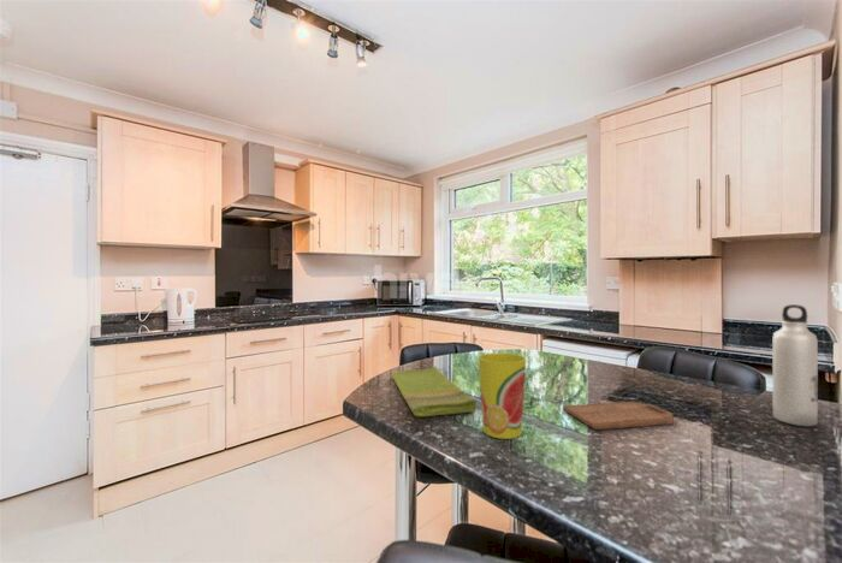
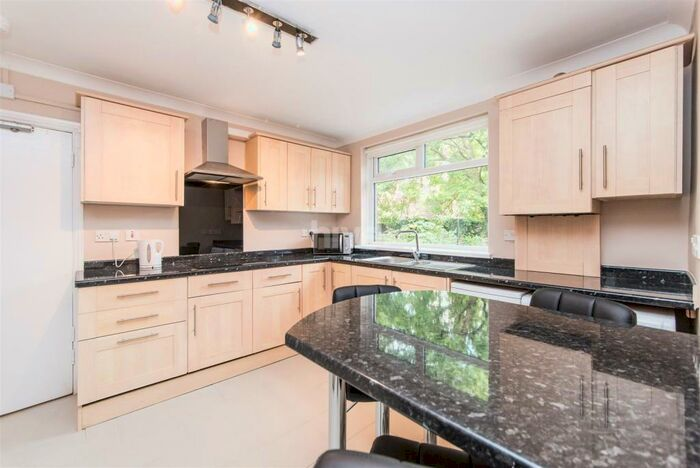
- cup [476,351,528,440]
- cutting board [562,401,675,431]
- water bottle [771,303,819,427]
- dish towel [390,365,479,417]
